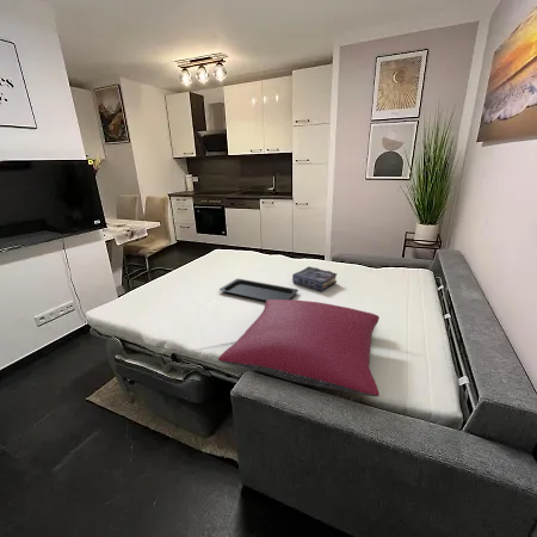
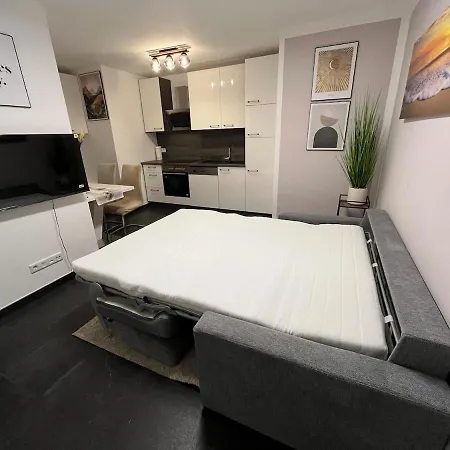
- book [291,266,338,292]
- pillow [217,298,381,397]
- serving tray [218,278,300,303]
